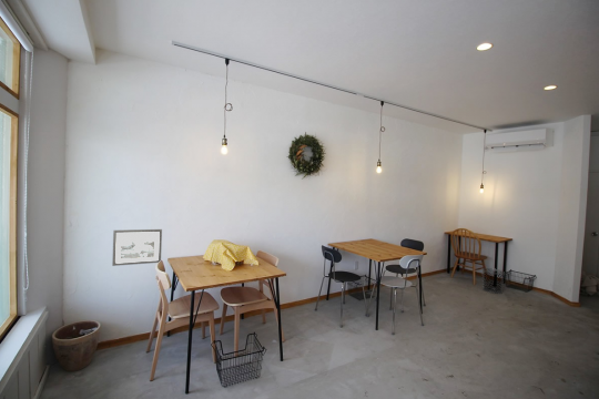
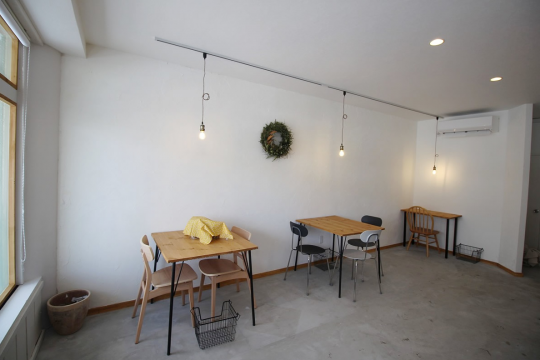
- waste bin [481,267,506,295]
- picture frame [111,228,163,267]
